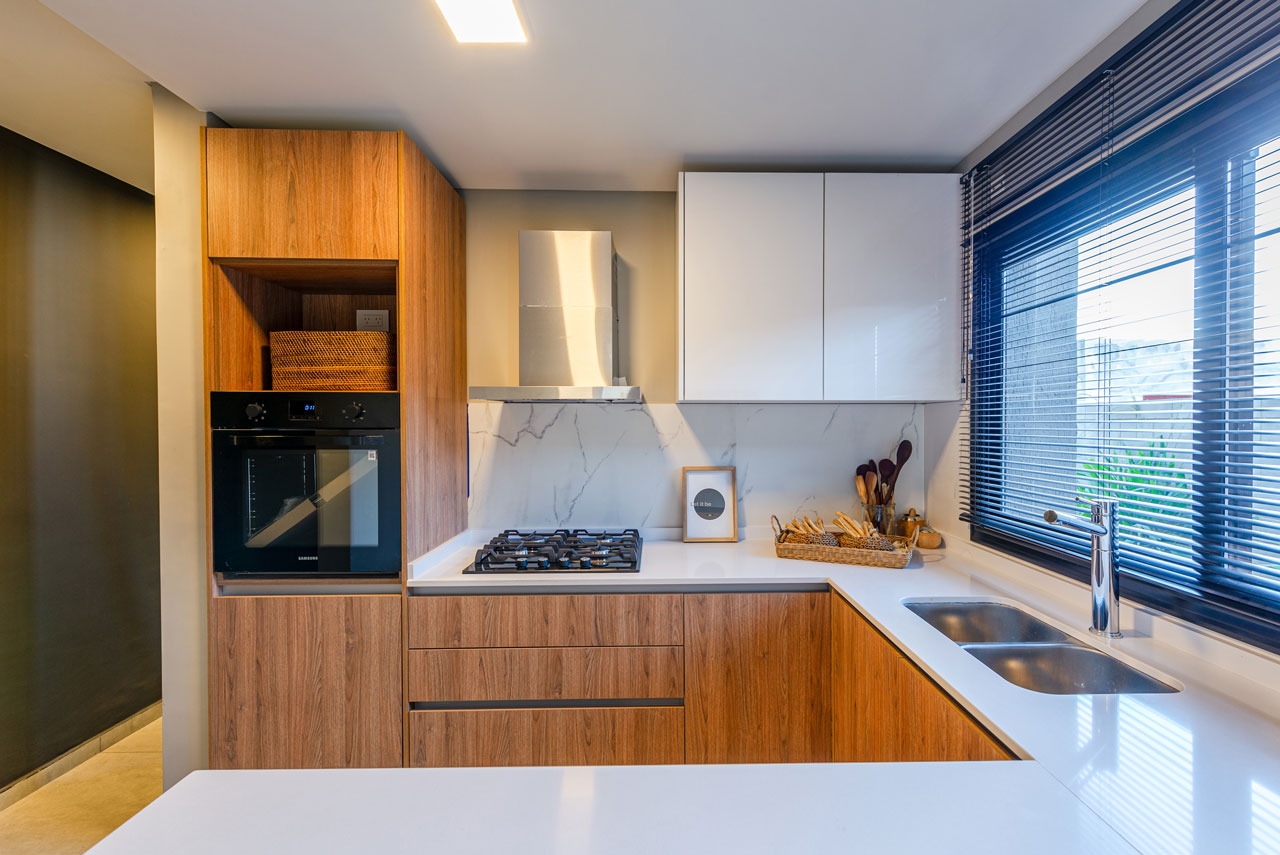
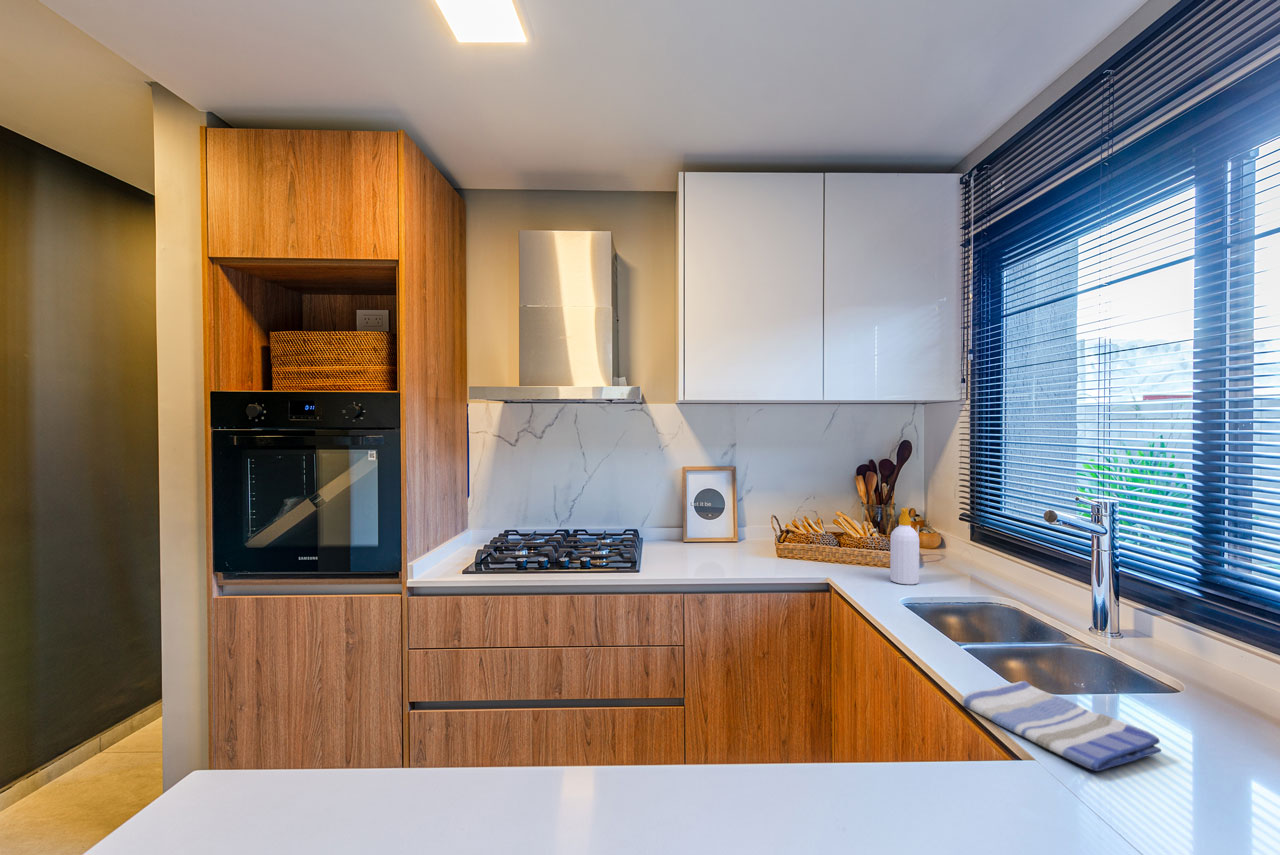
+ dish towel [961,680,1162,772]
+ soap bottle [889,507,920,585]
